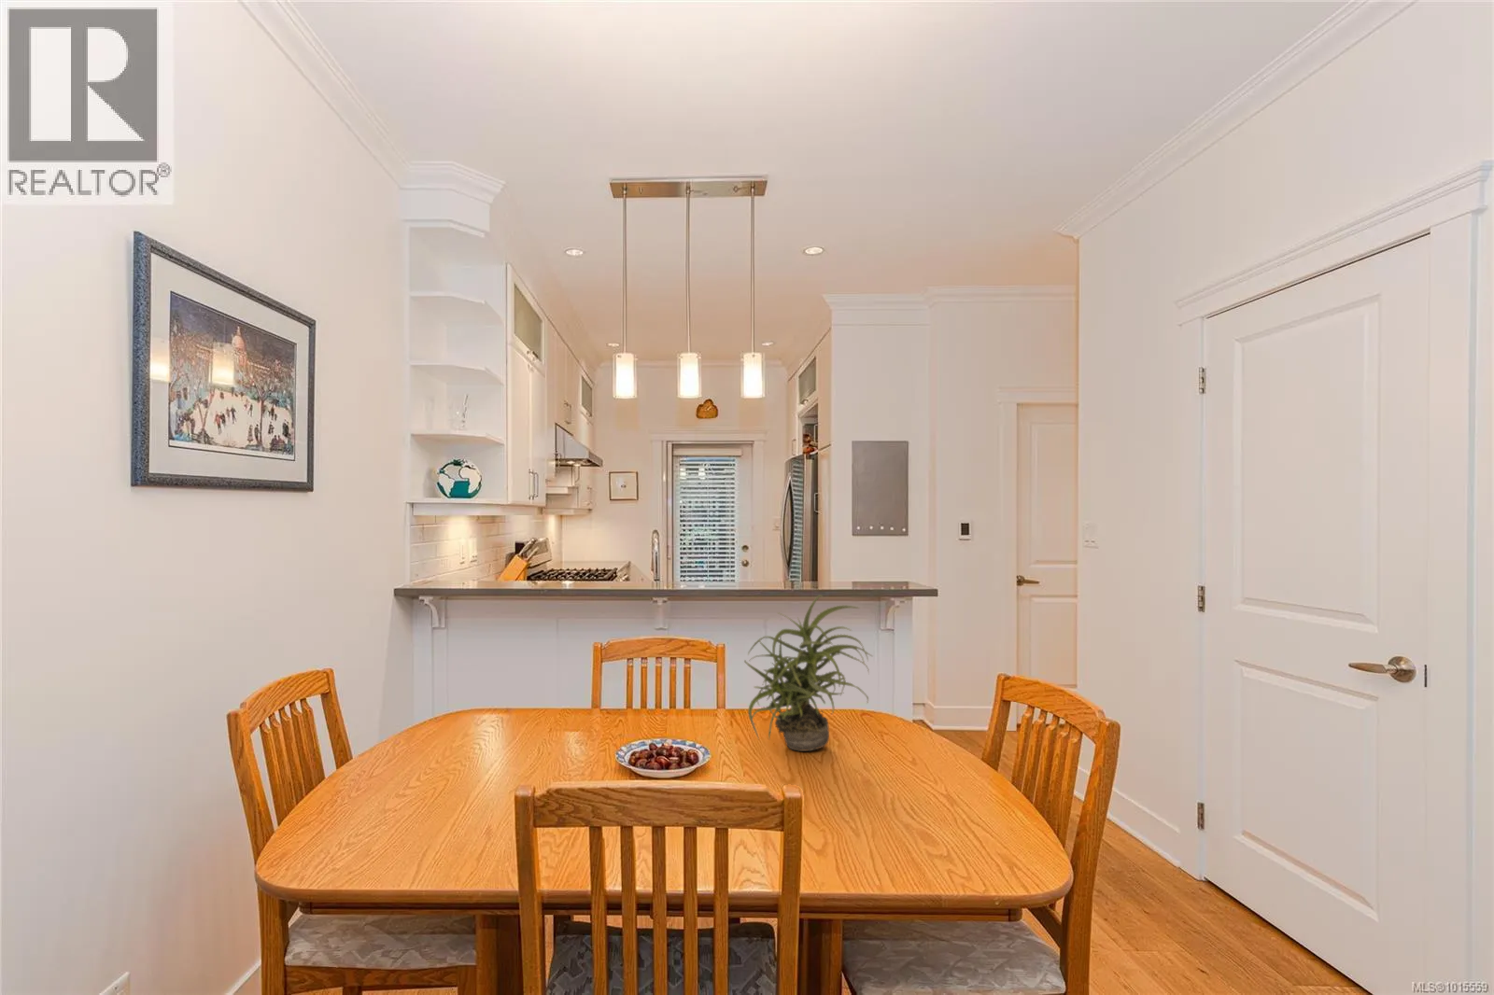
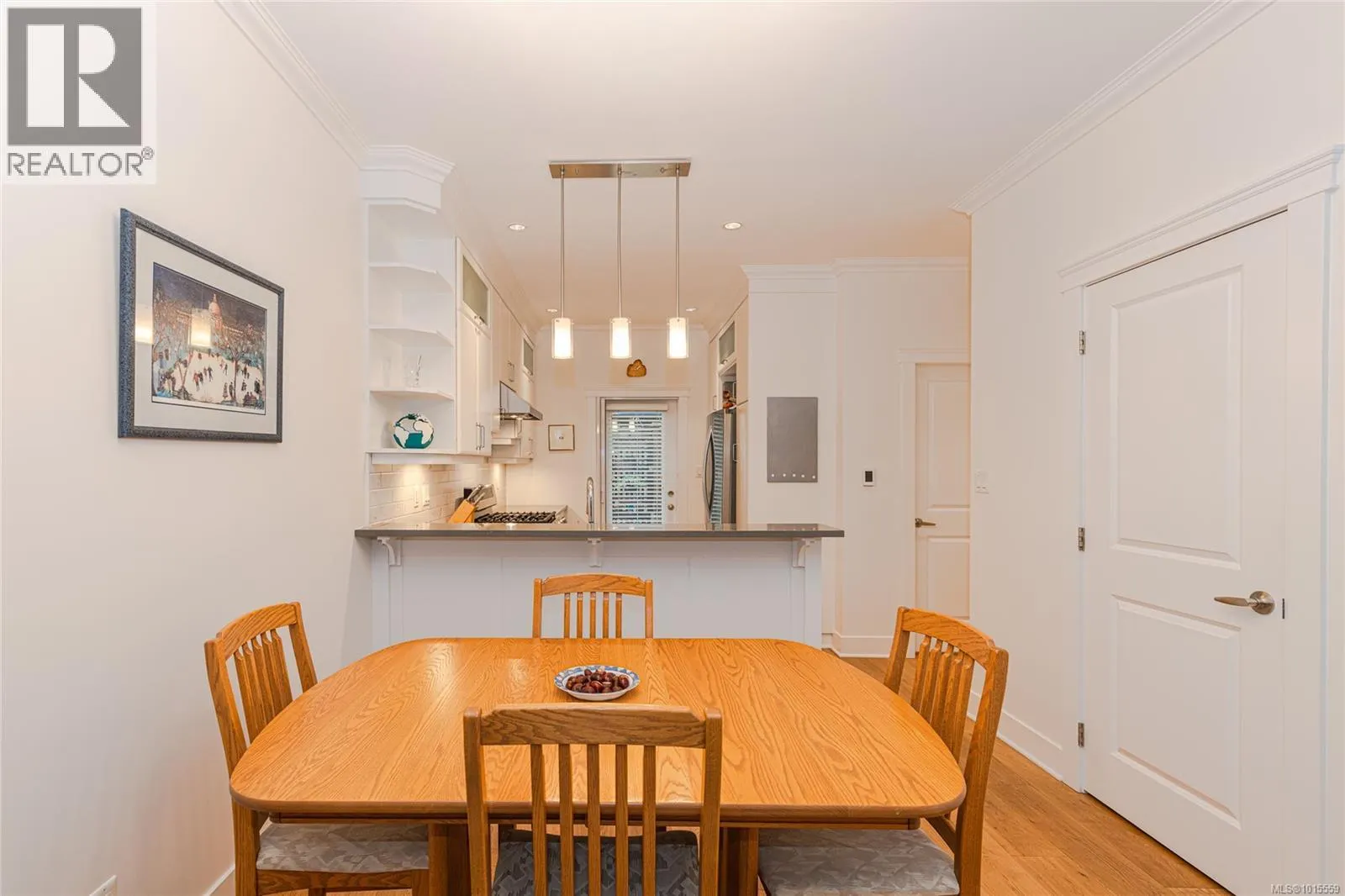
- potted plant [743,594,874,752]
